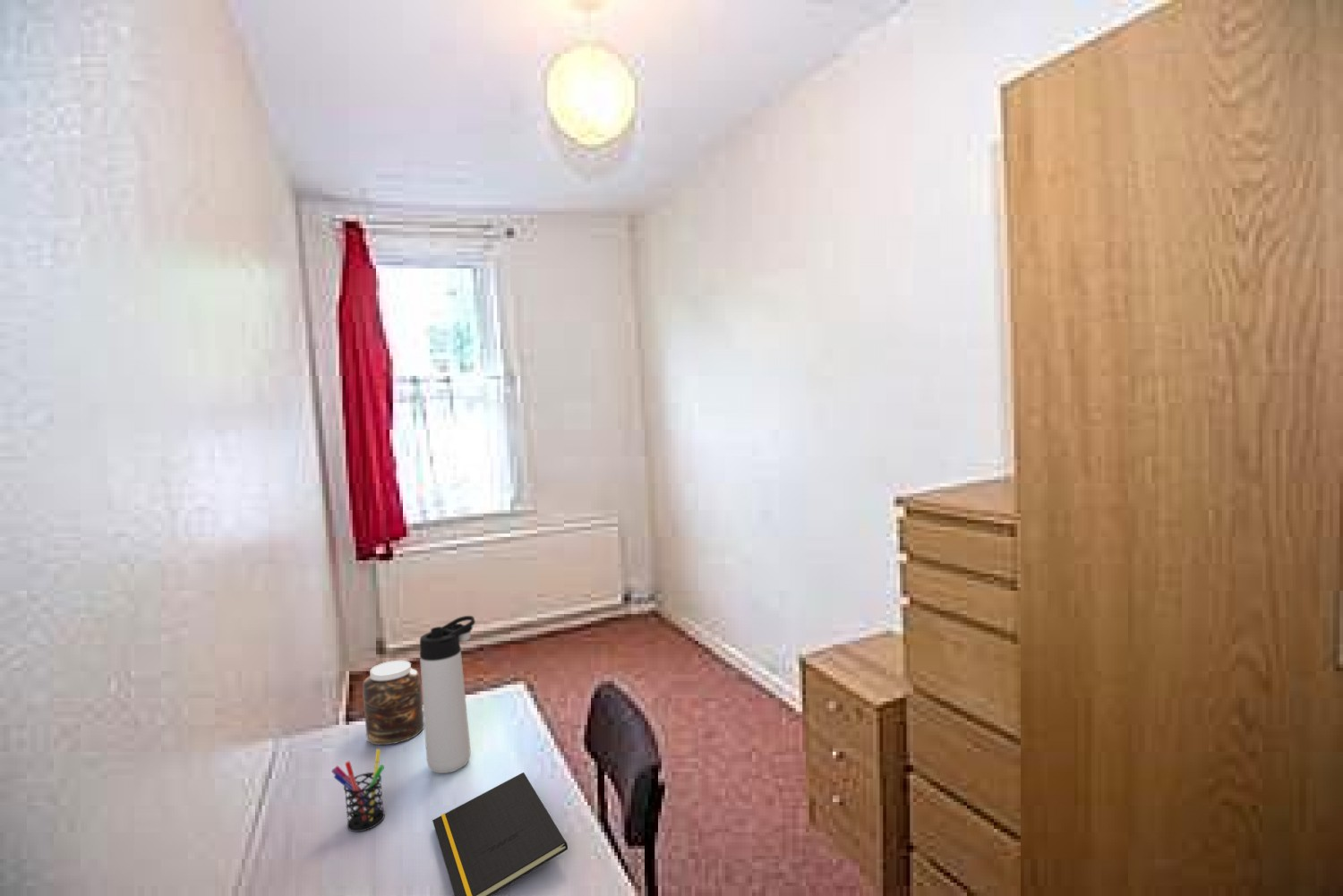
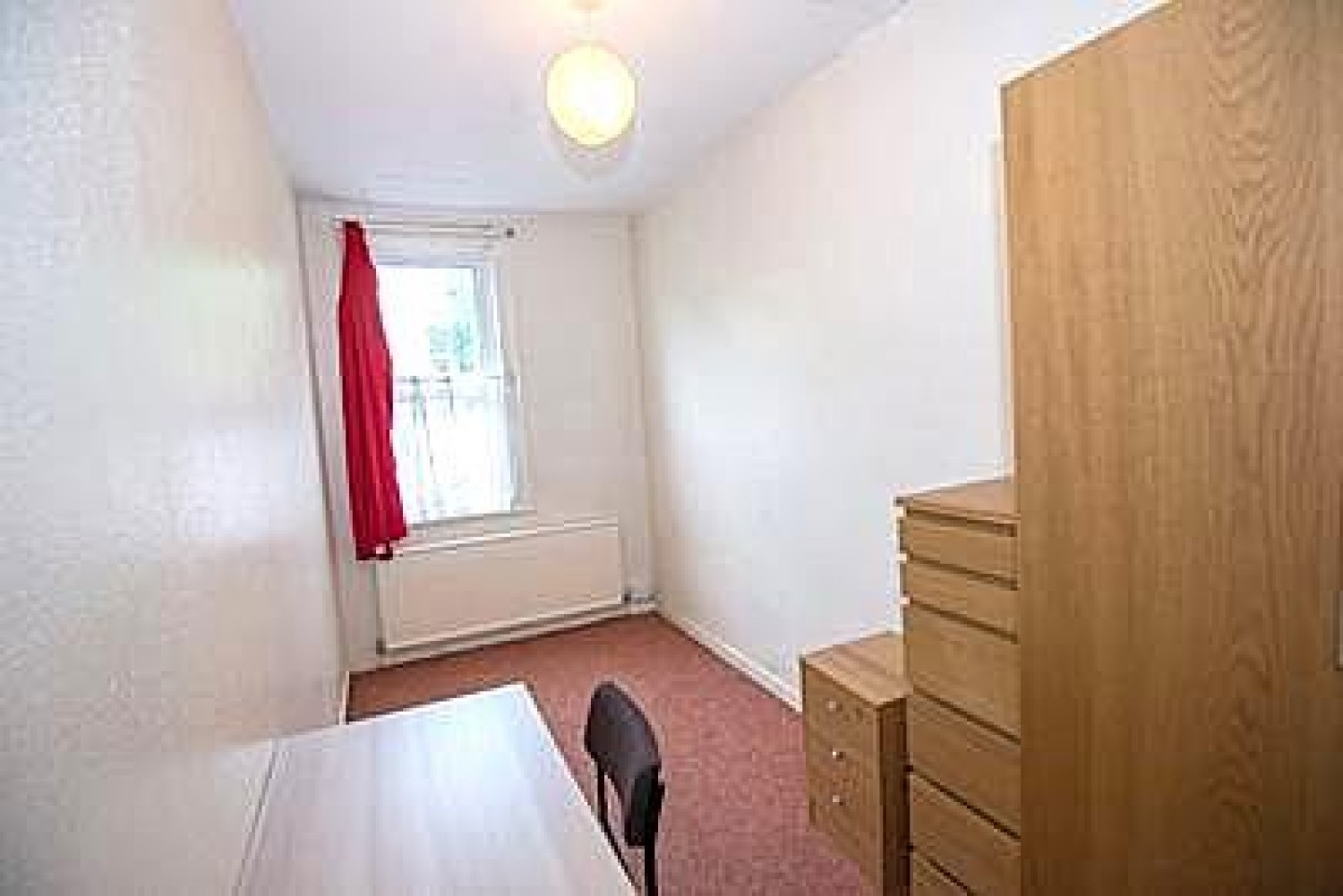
- notepad [432,772,569,896]
- pen holder [330,748,386,832]
- jar [362,660,424,746]
- thermos bottle [419,615,476,774]
